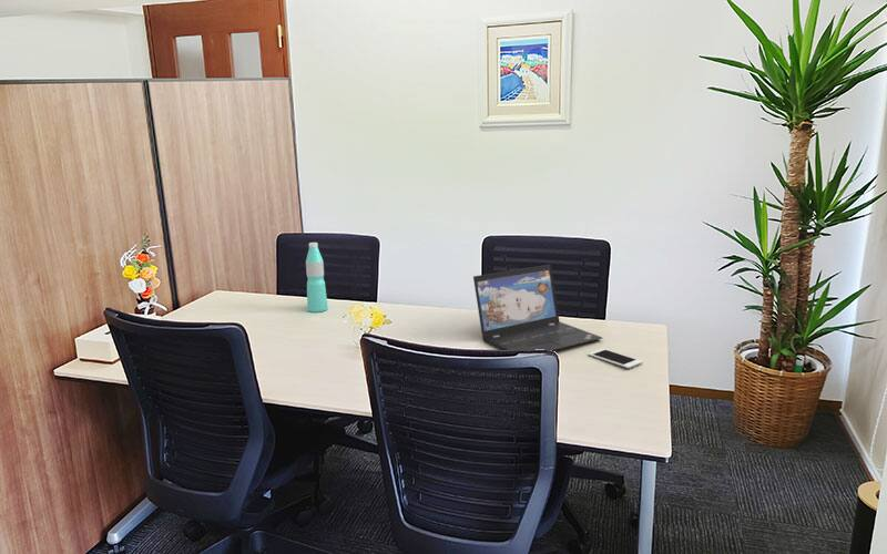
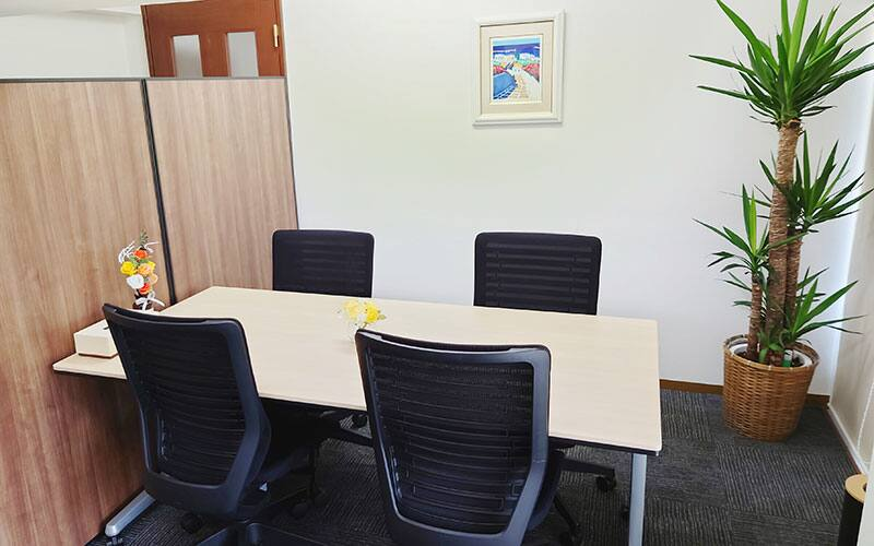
- cell phone [588,348,644,369]
- water bottle [305,242,329,314]
- laptop [472,264,603,352]
